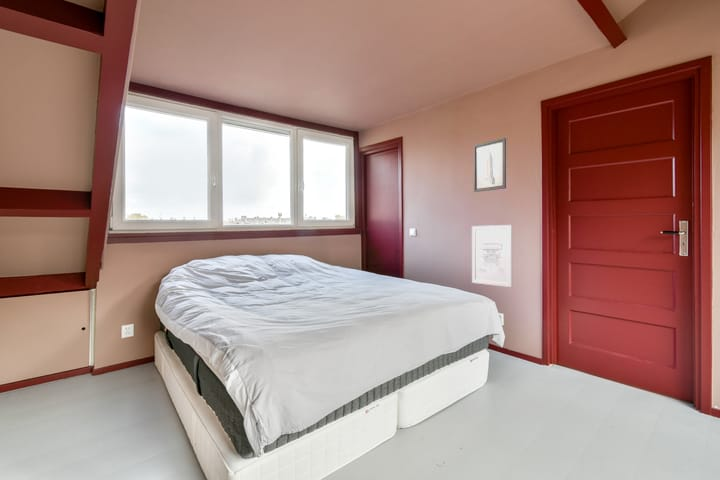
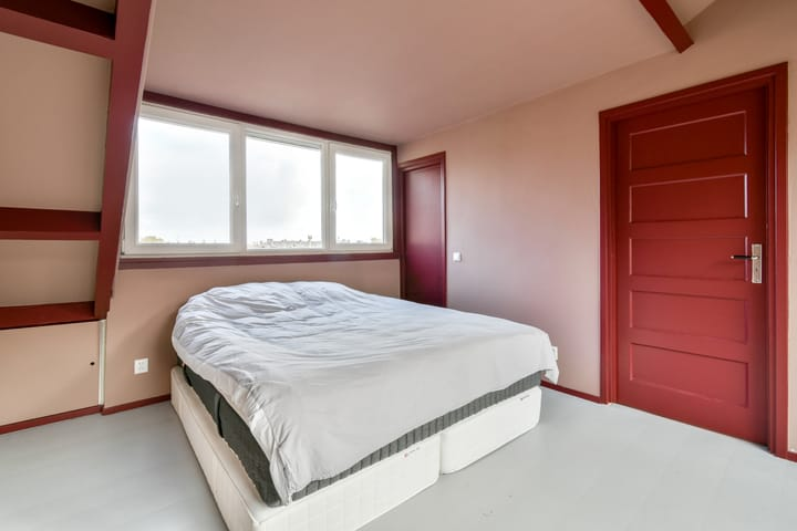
- wall art [471,224,513,288]
- wall art [473,137,507,193]
